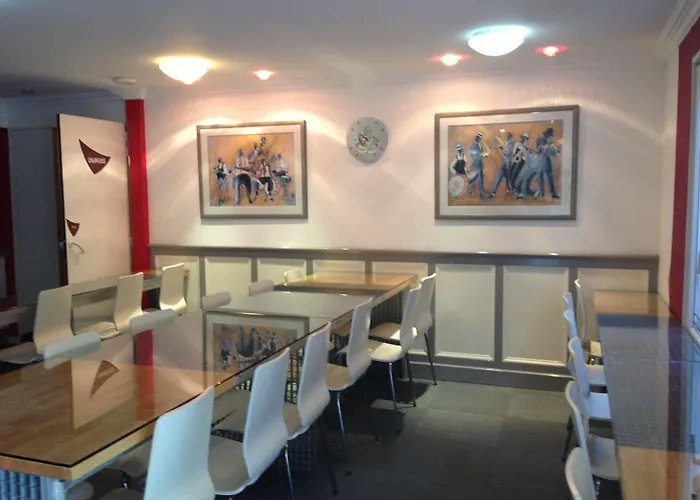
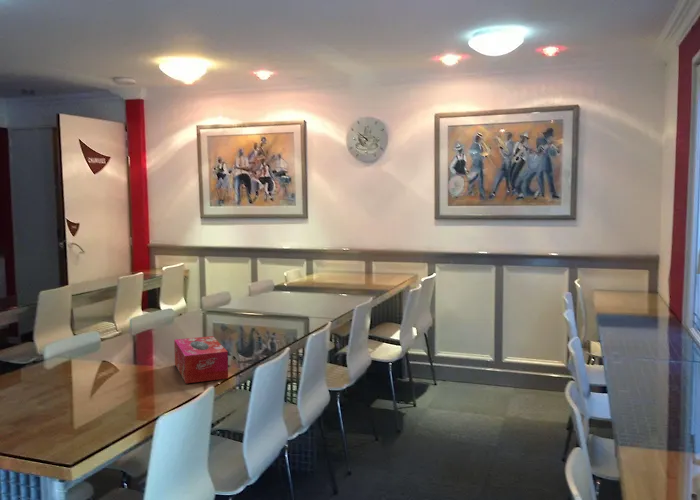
+ tissue box [173,335,229,384]
